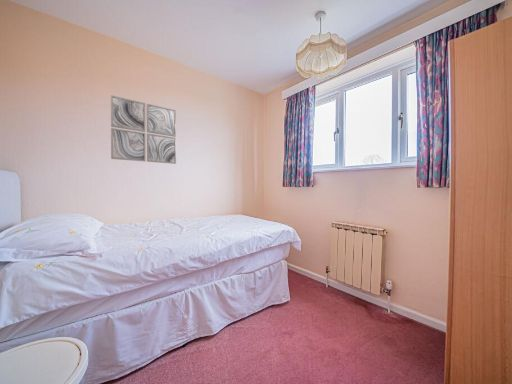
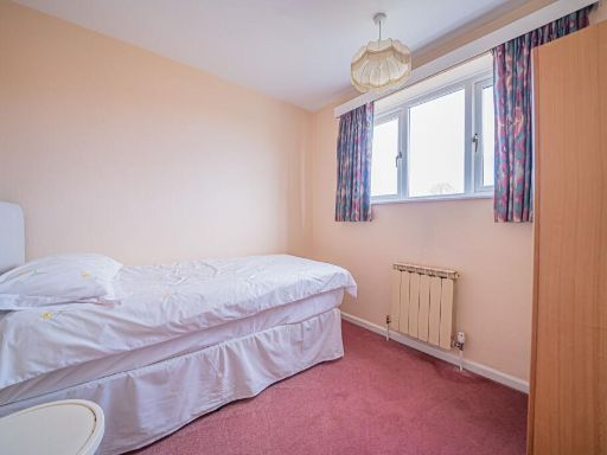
- wall art [110,94,177,165]
